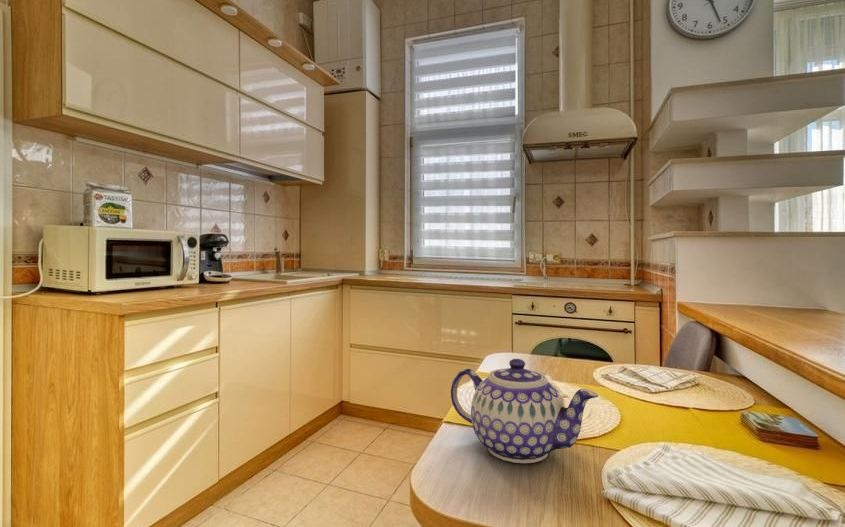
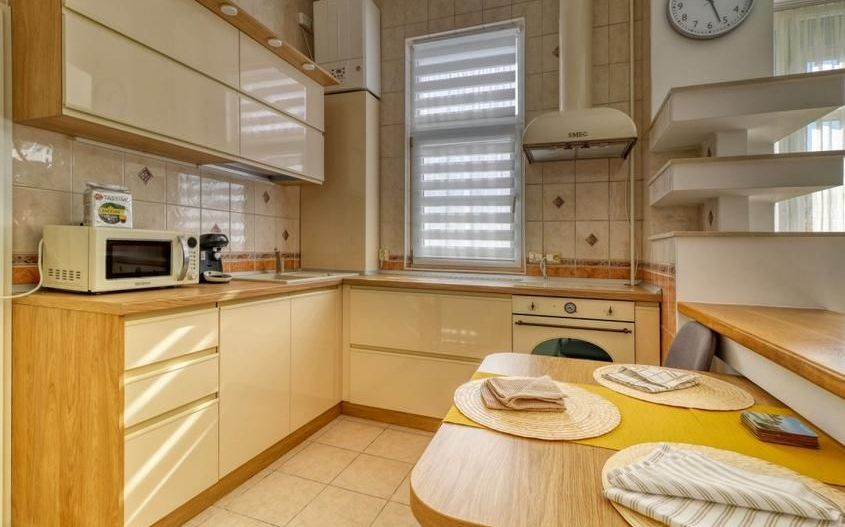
- teapot [450,358,599,464]
